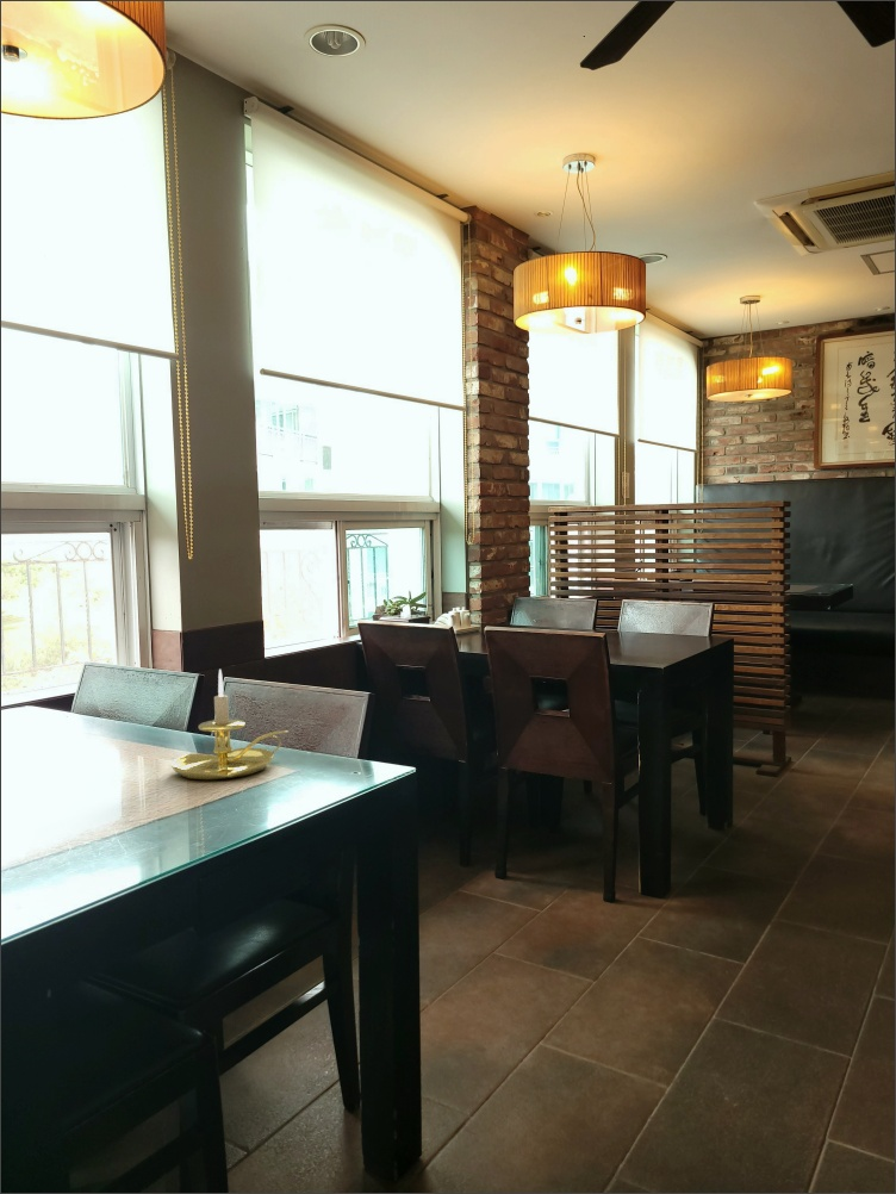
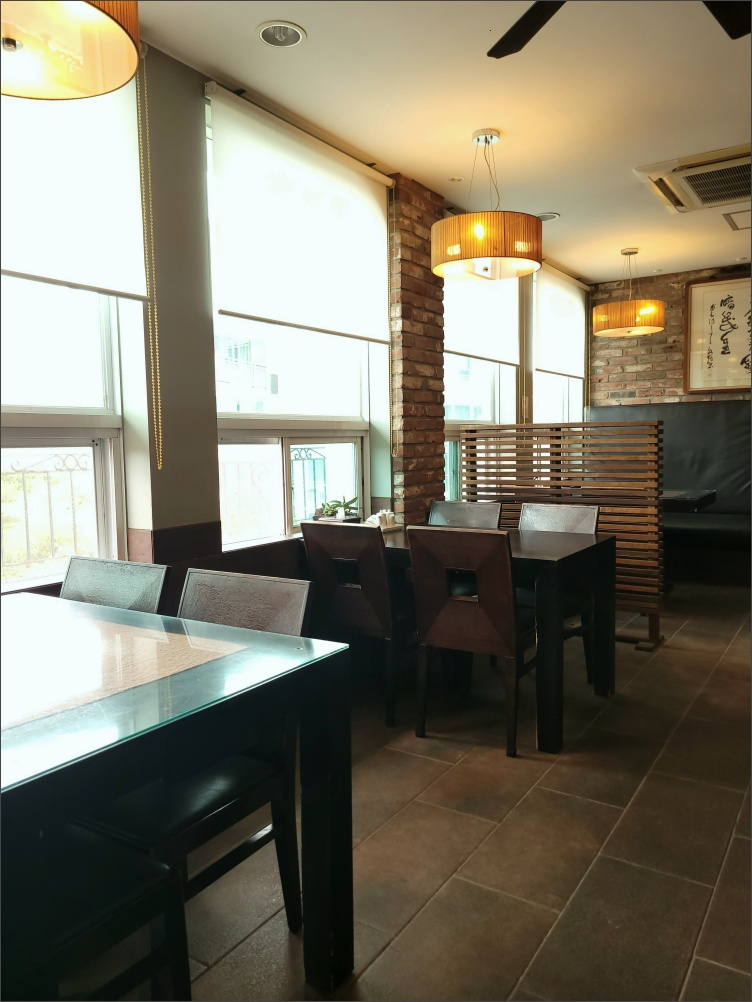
- candle holder [169,668,290,781]
